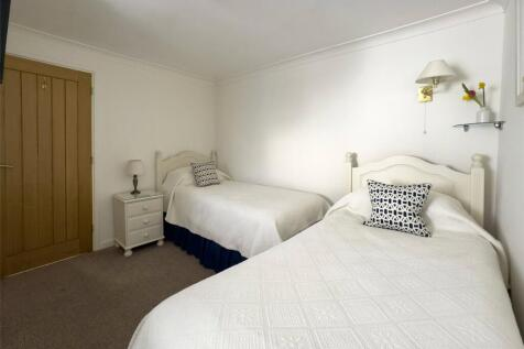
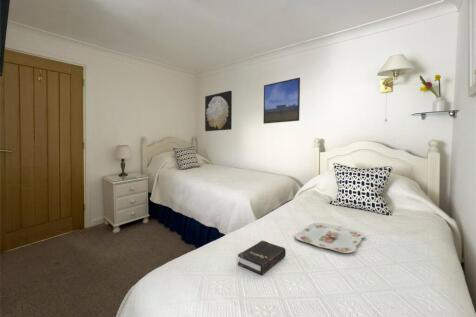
+ wall art [204,90,233,132]
+ hardback book [237,239,287,276]
+ serving tray [294,222,367,254]
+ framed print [262,77,301,125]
